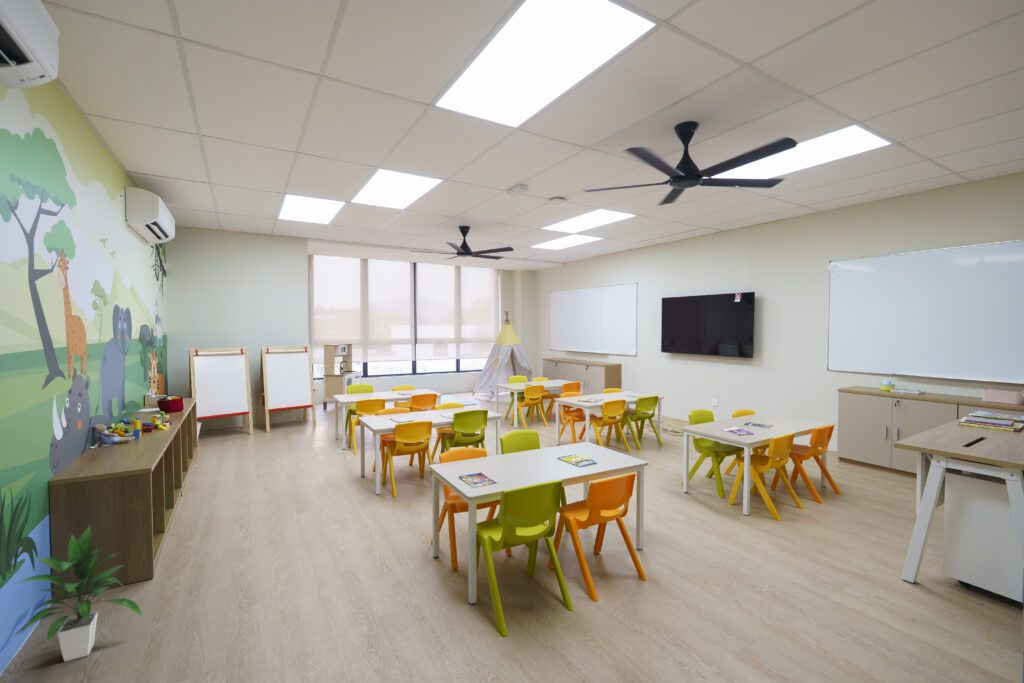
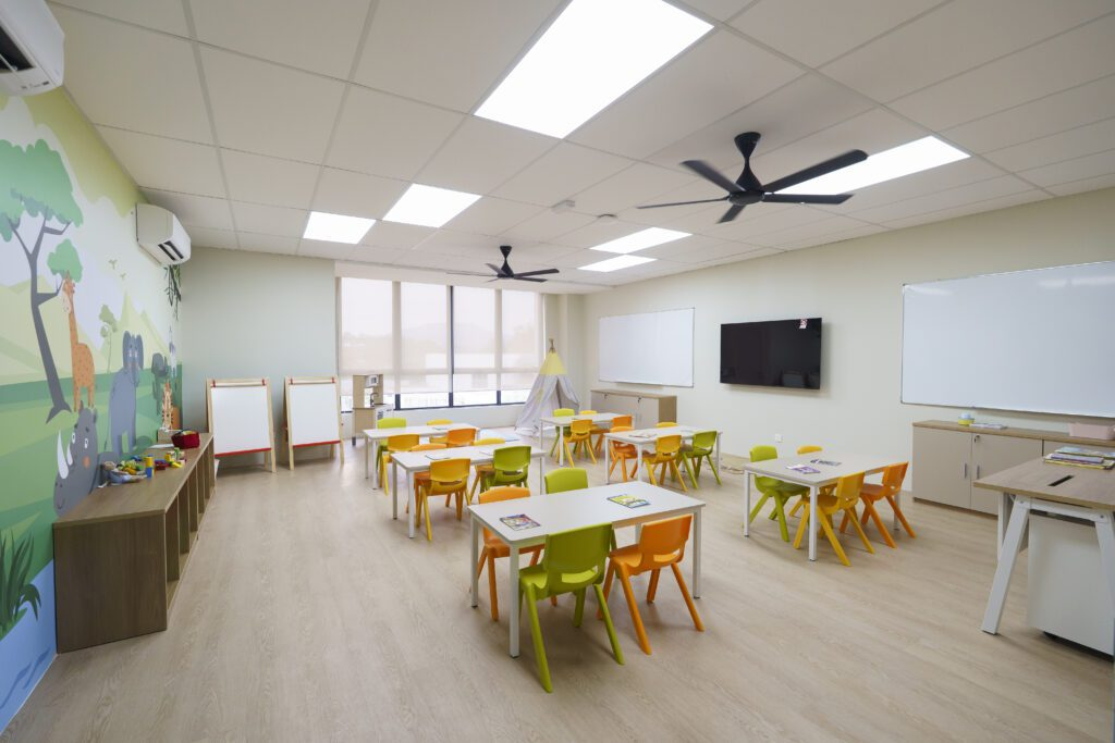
- indoor plant [12,524,144,662]
